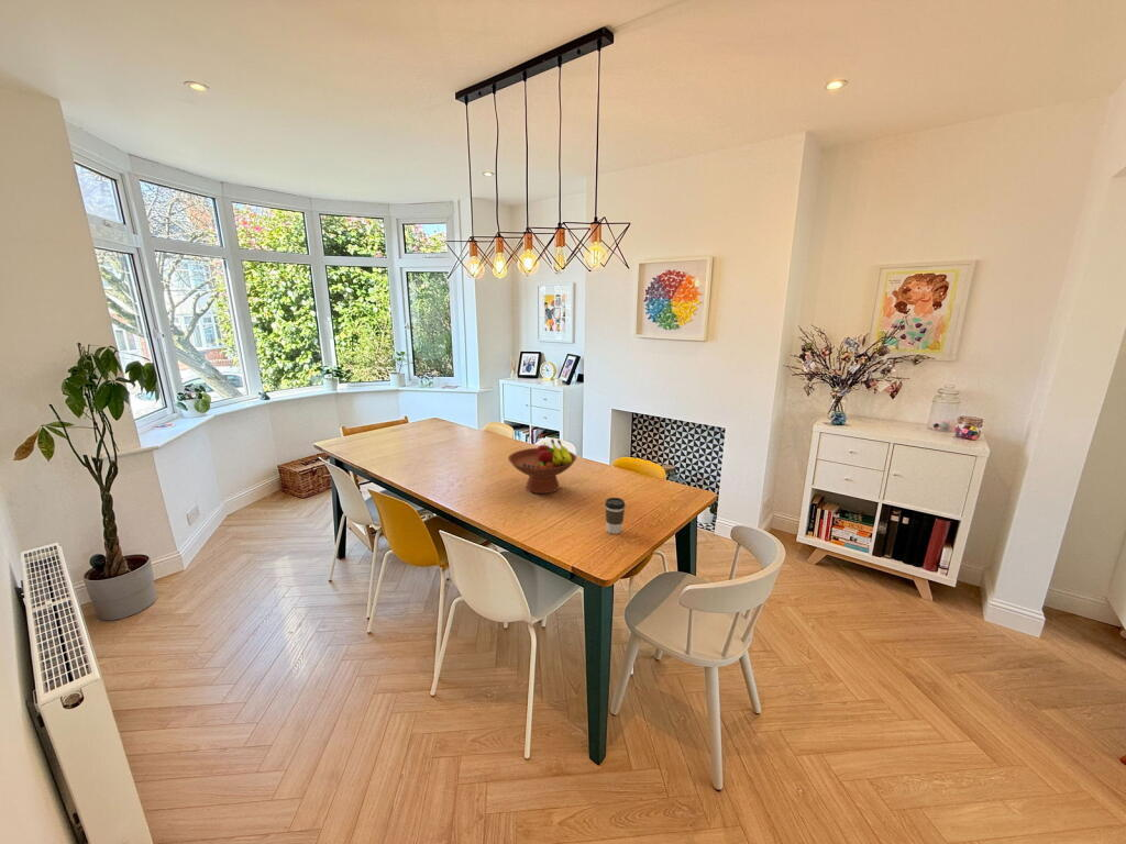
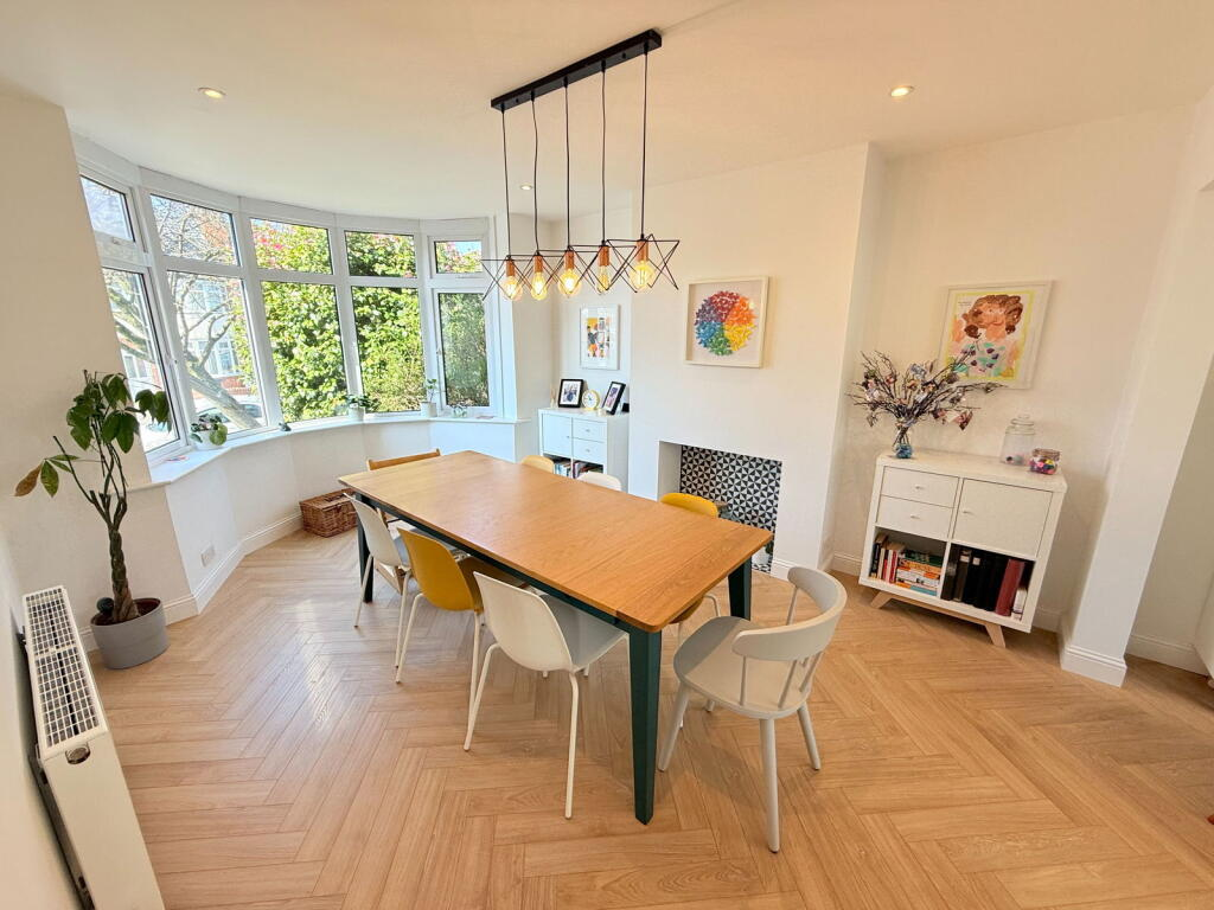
- fruit bowl [507,438,577,495]
- coffee cup [604,497,627,535]
